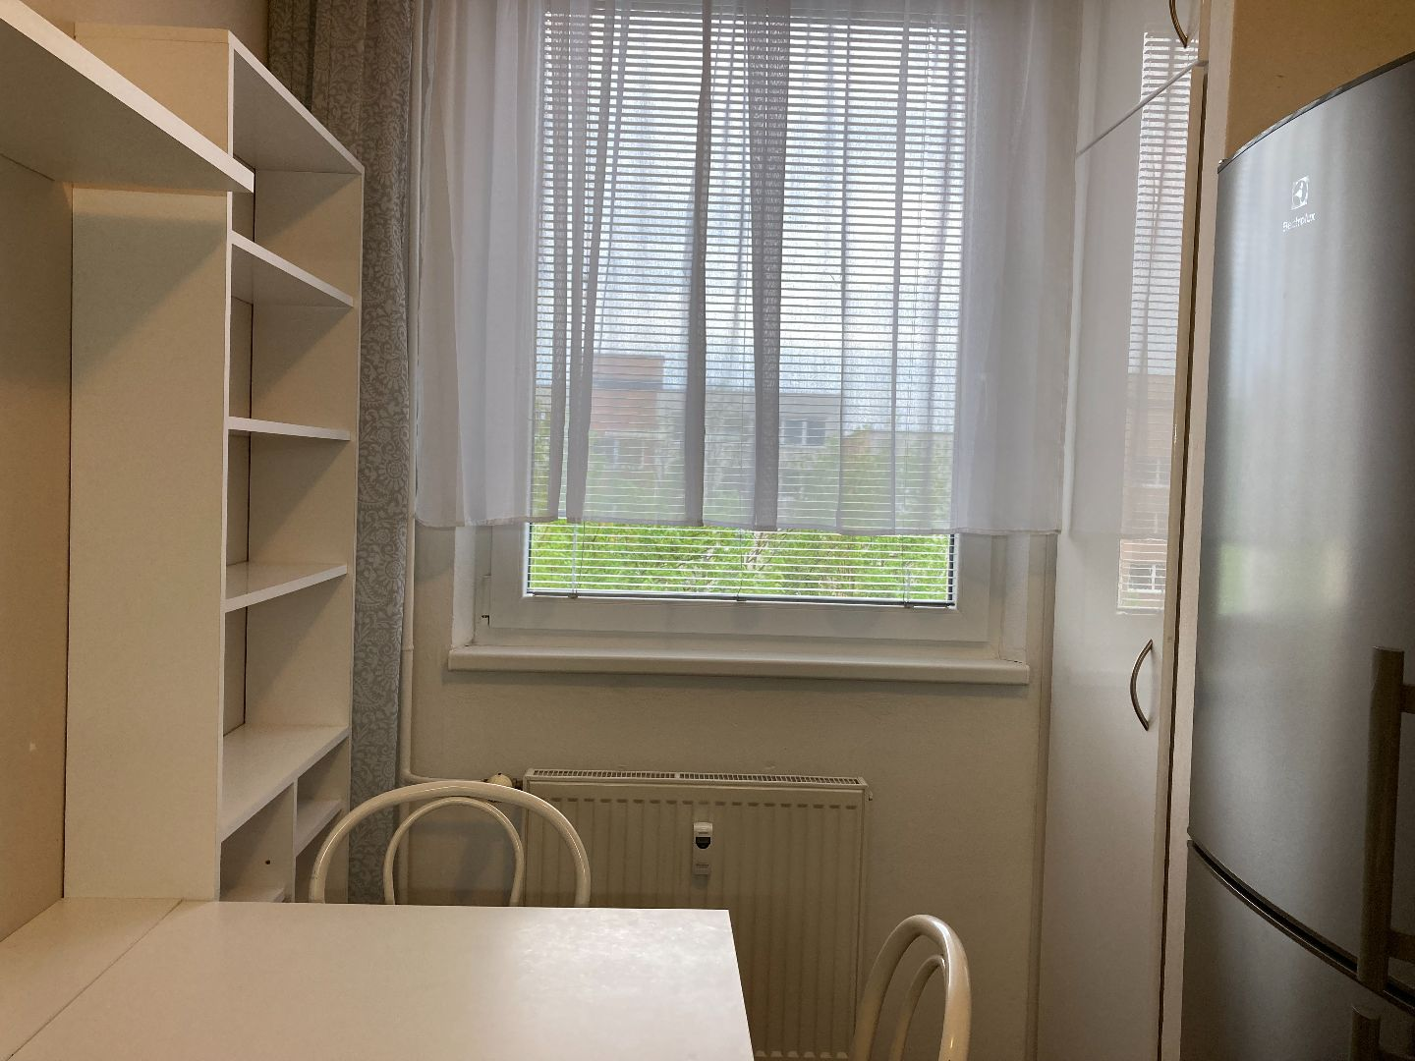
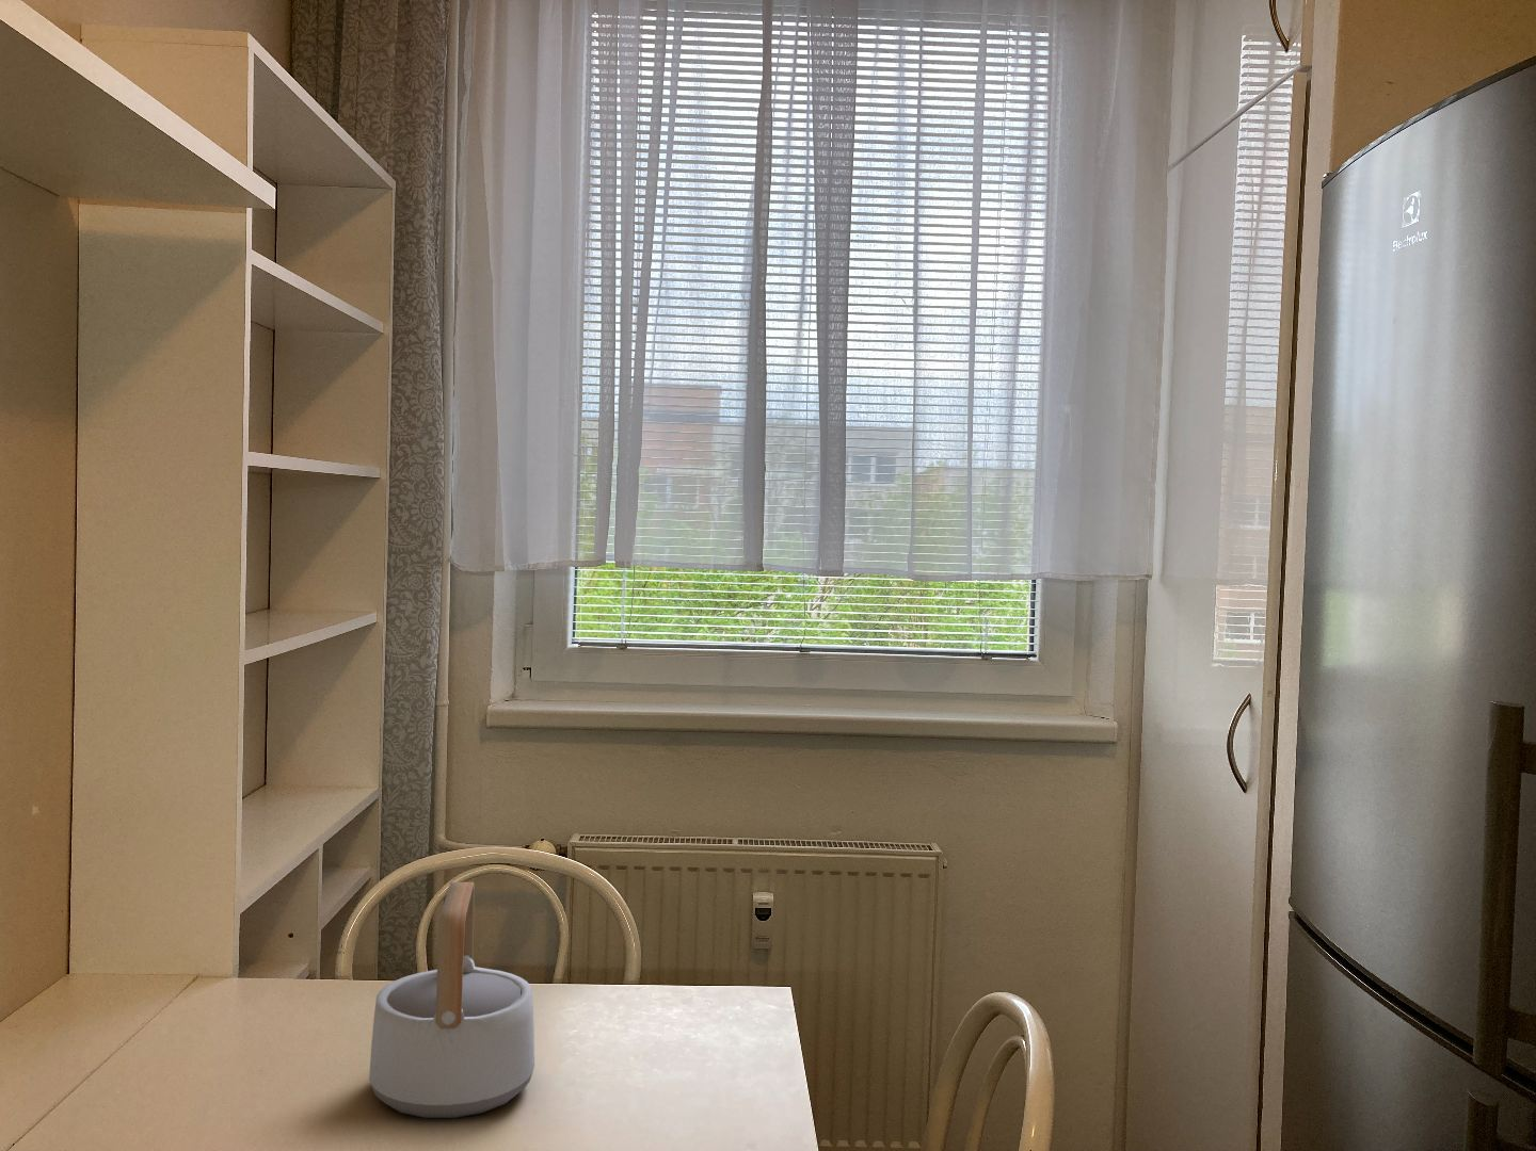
+ teapot [368,881,536,1120]
